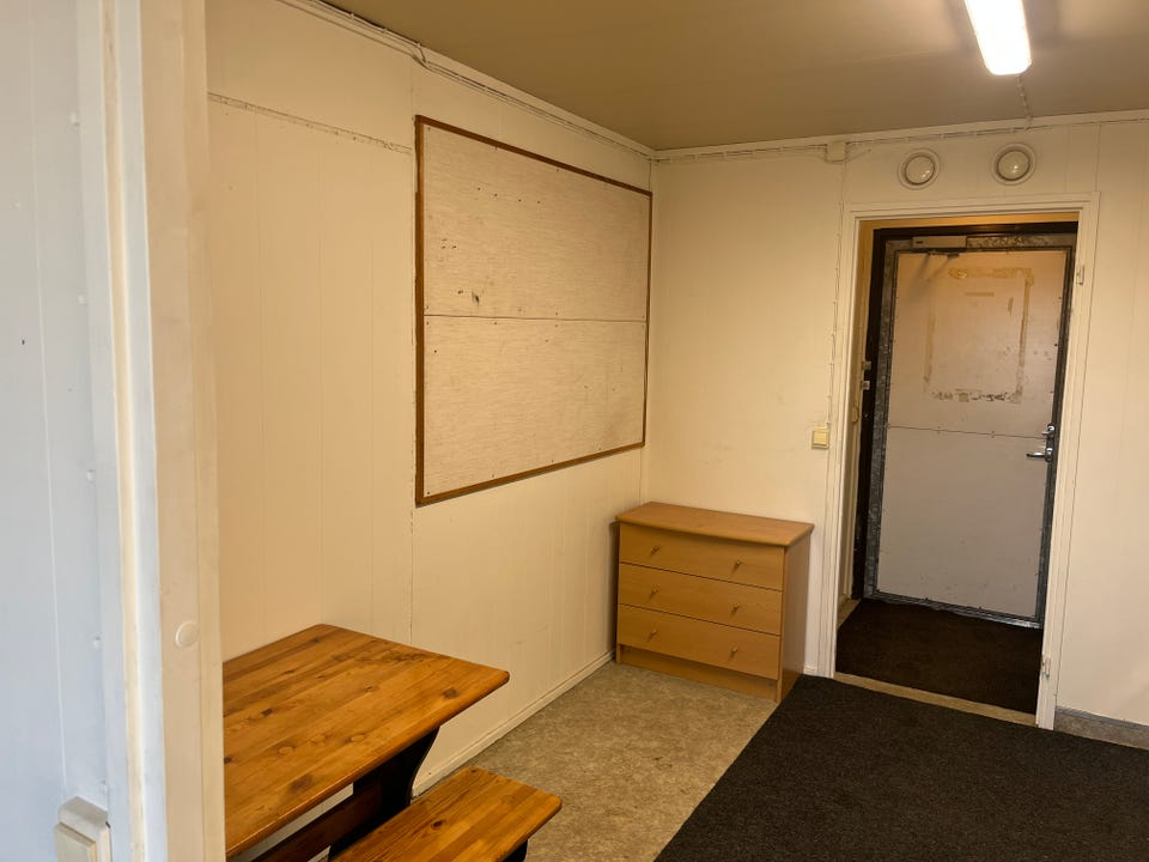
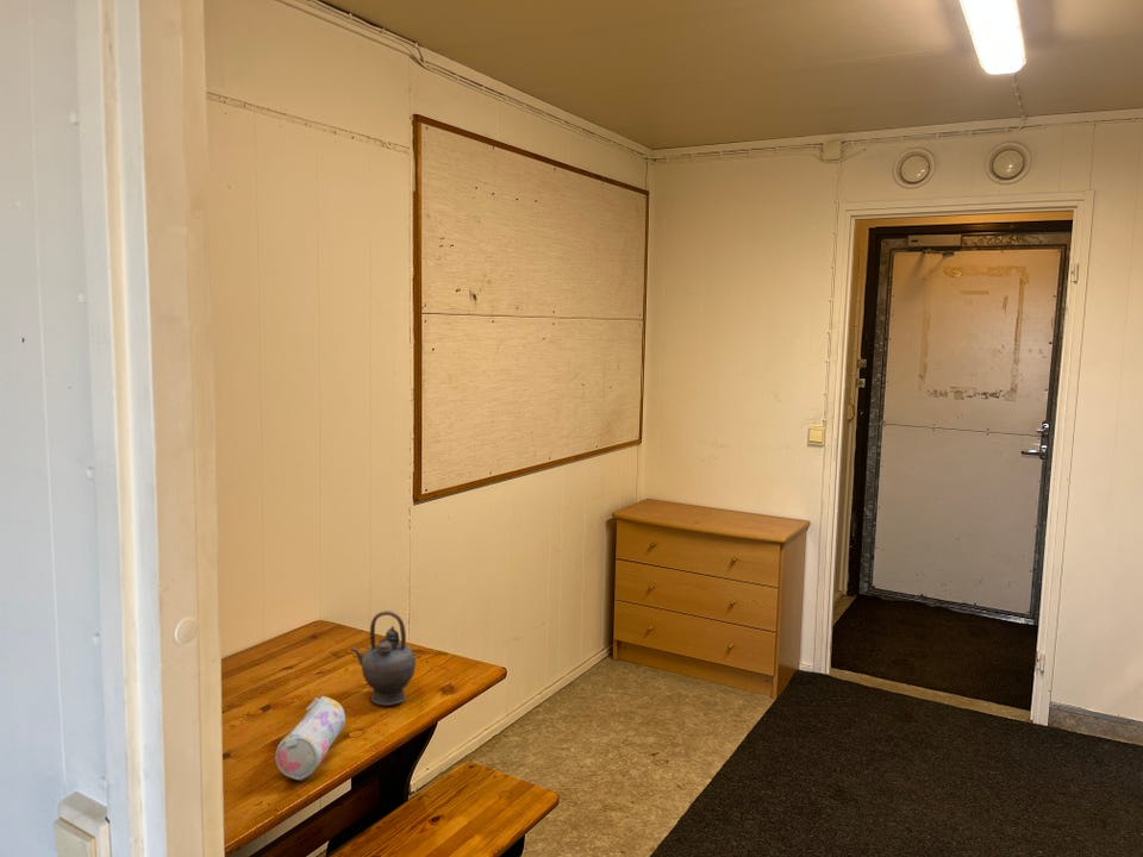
+ pencil case [275,695,346,781]
+ teapot [349,609,417,706]
